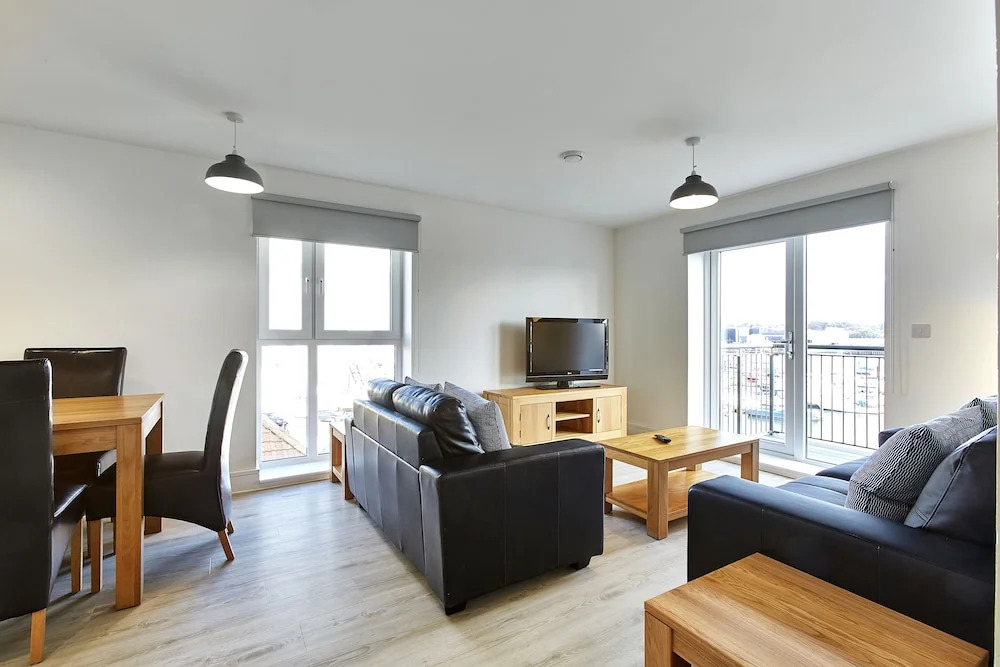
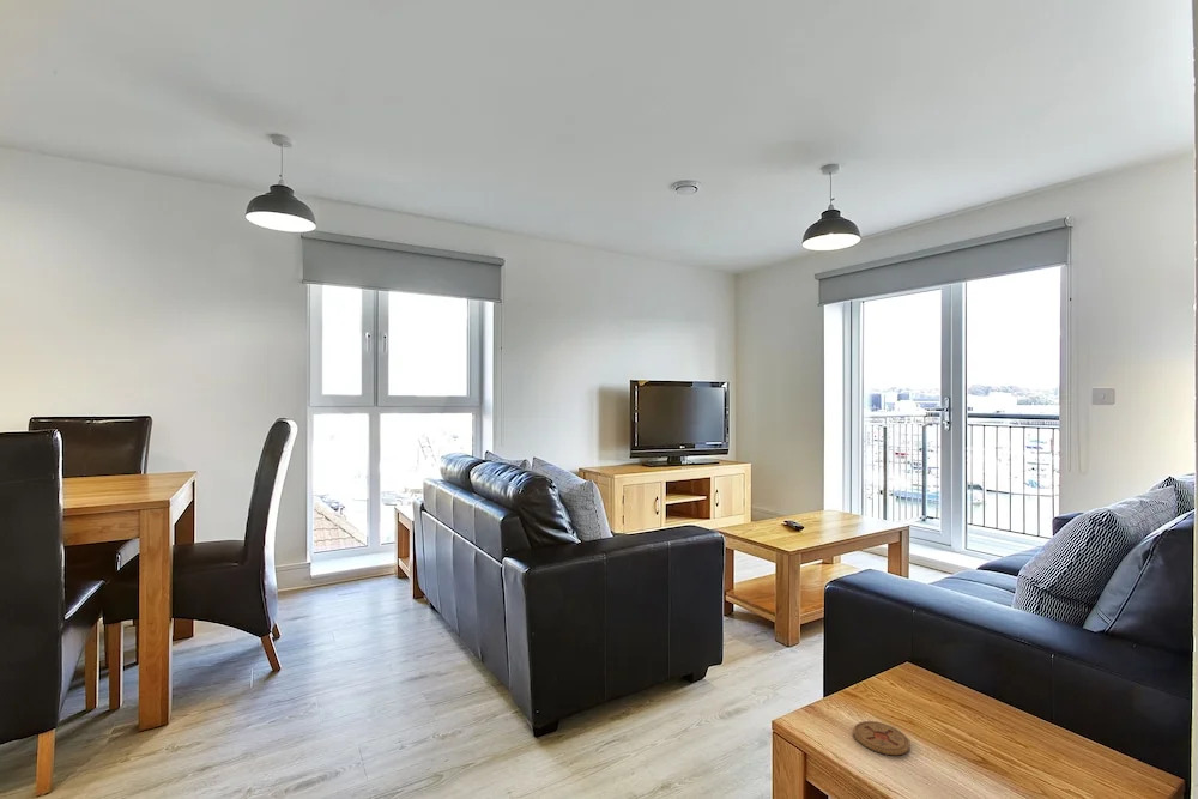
+ coaster [852,720,912,756]
